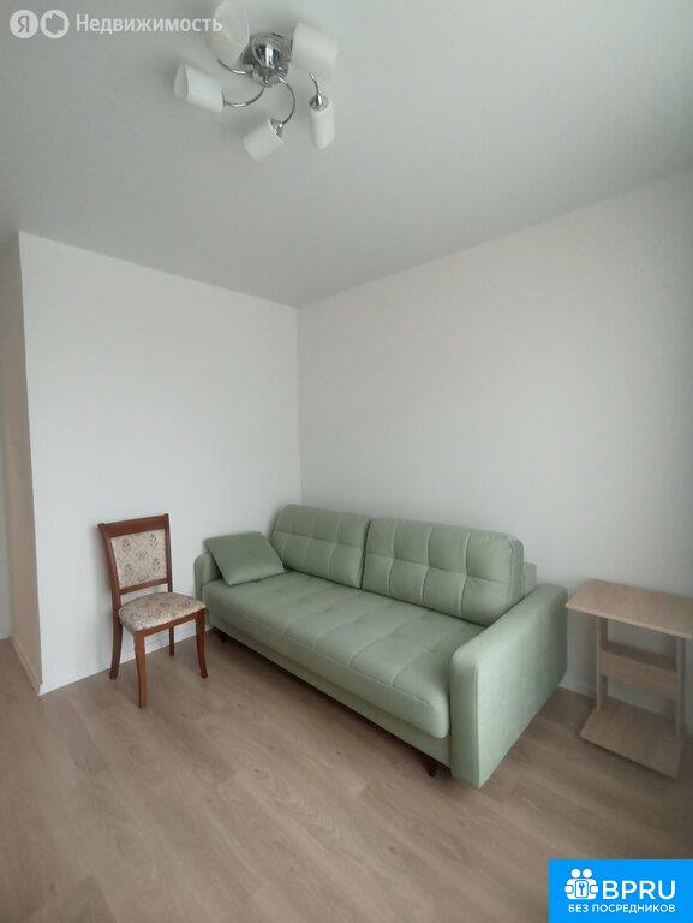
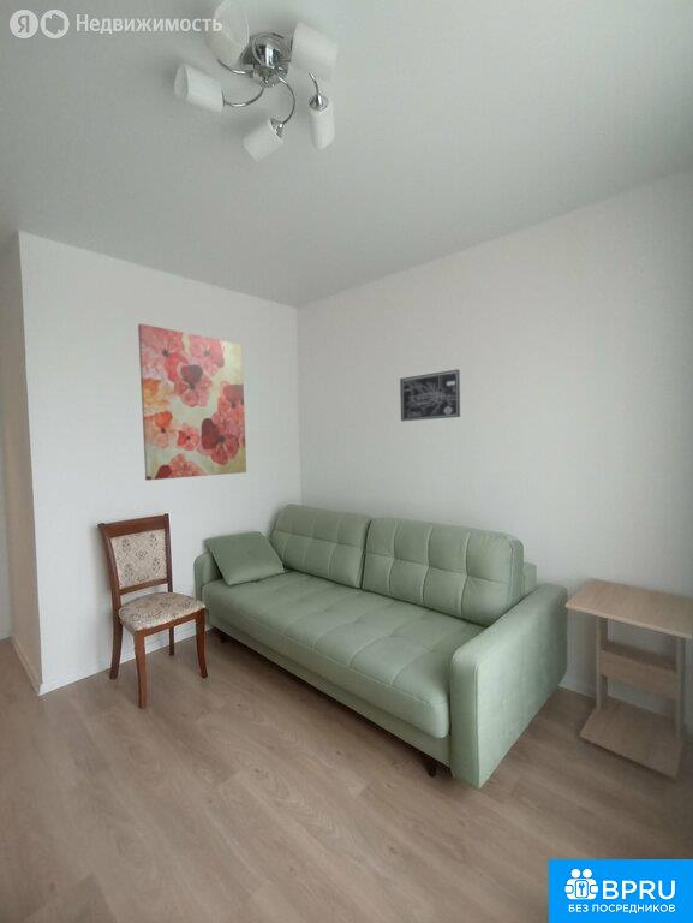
+ wall art [399,368,461,422]
+ wall art [137,323,247,481]
